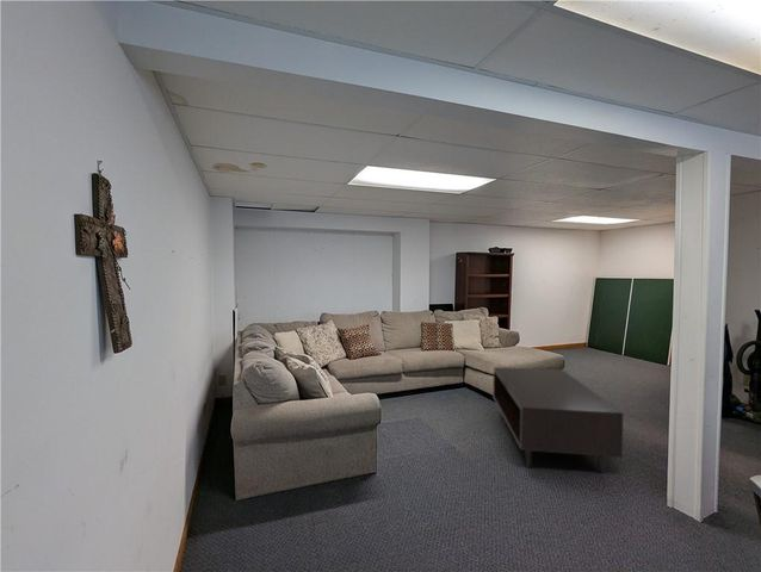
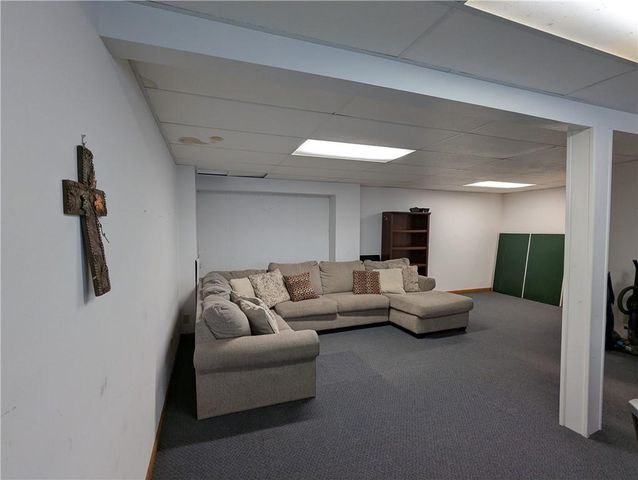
- coffee table [491,366,624,474]
